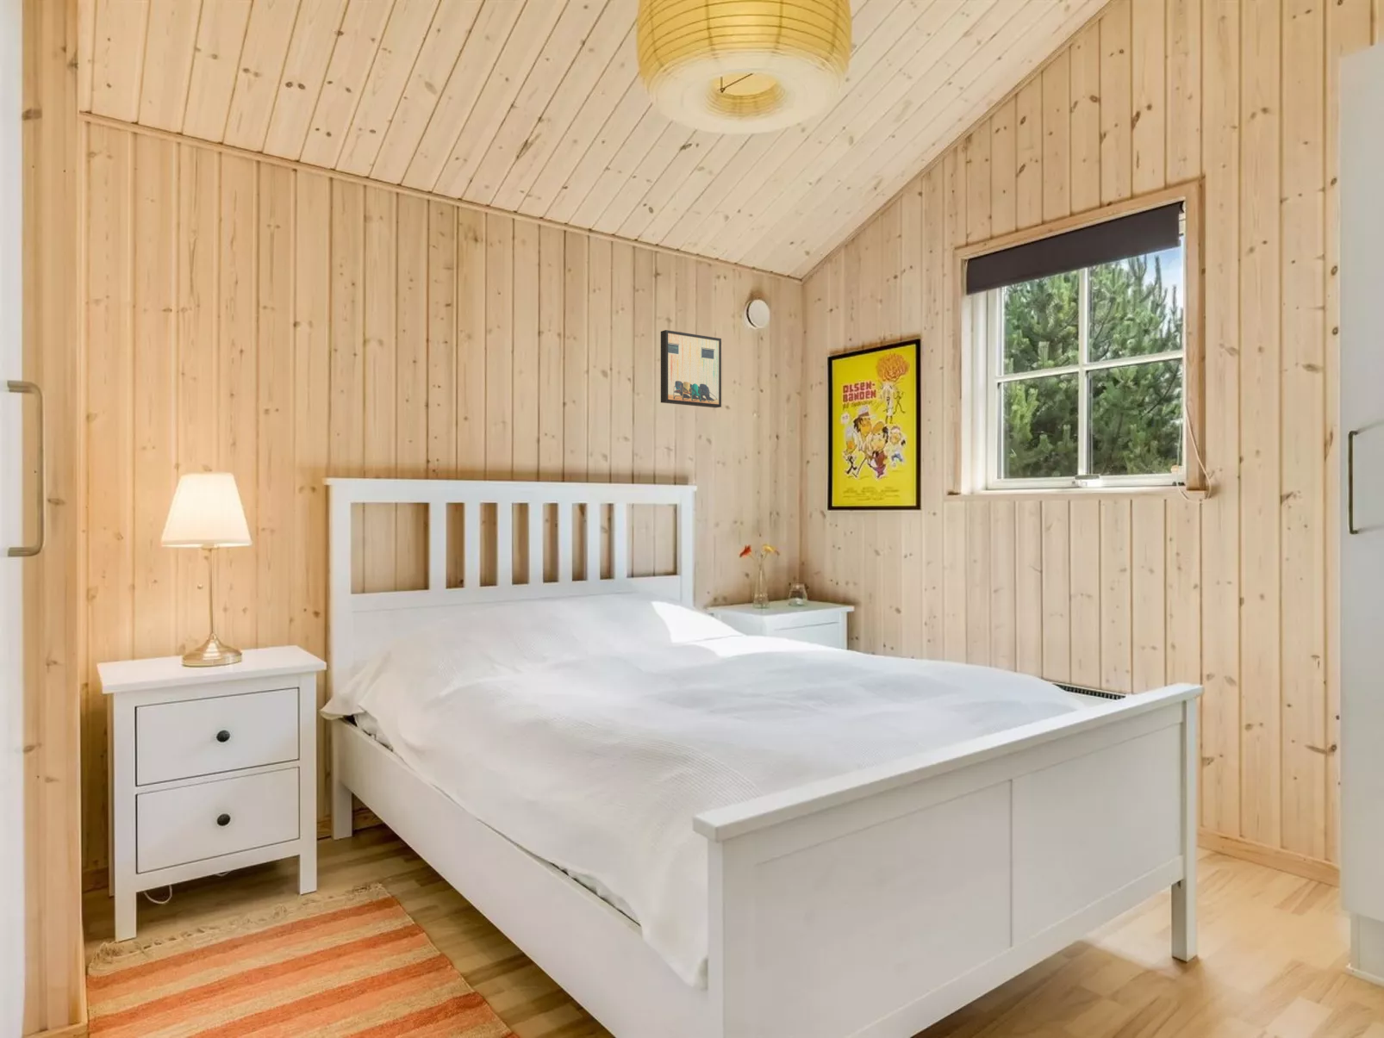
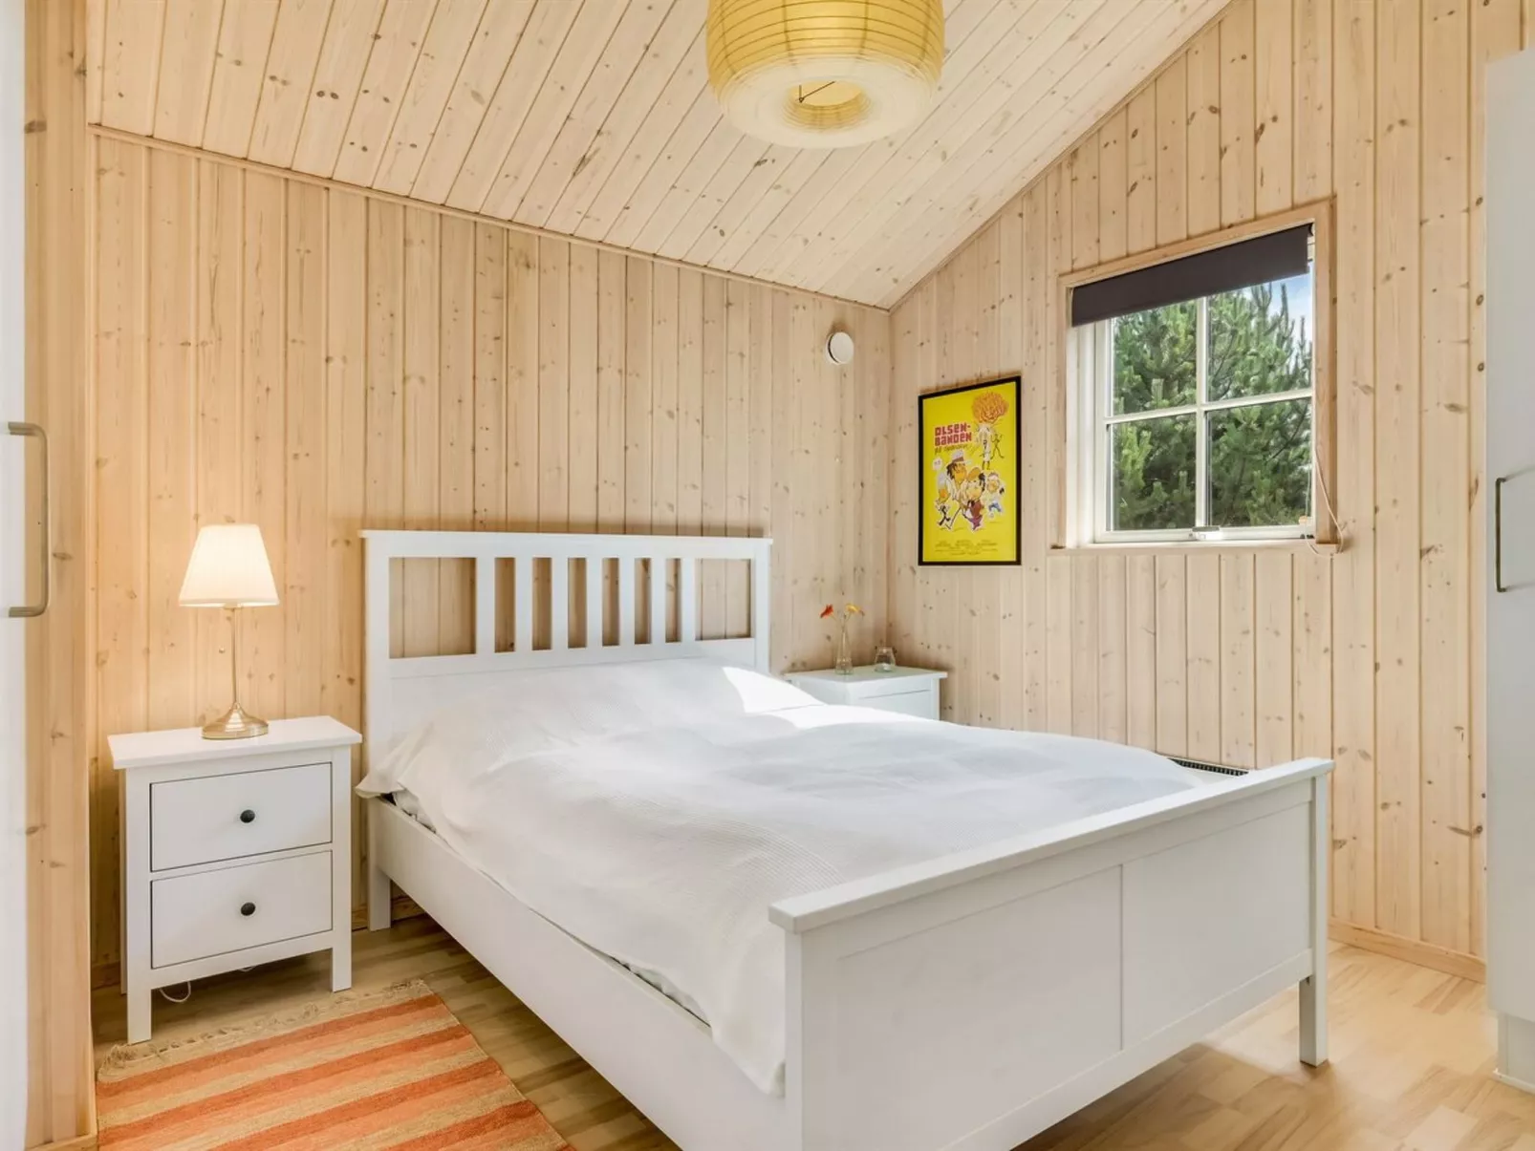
- wall art [660,329,722,408]
